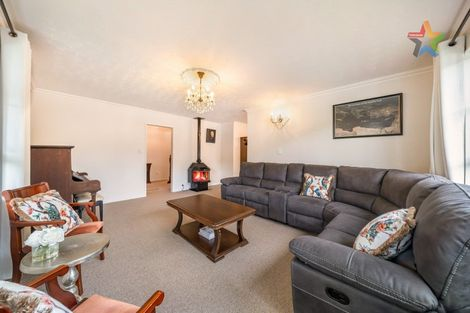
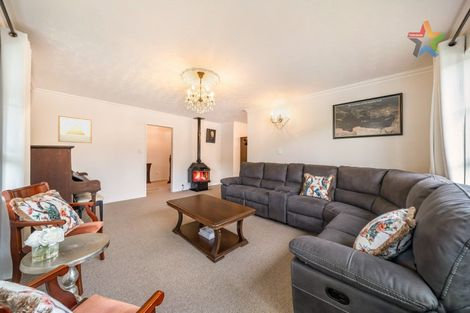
+ wall art [57,115,93,144]
